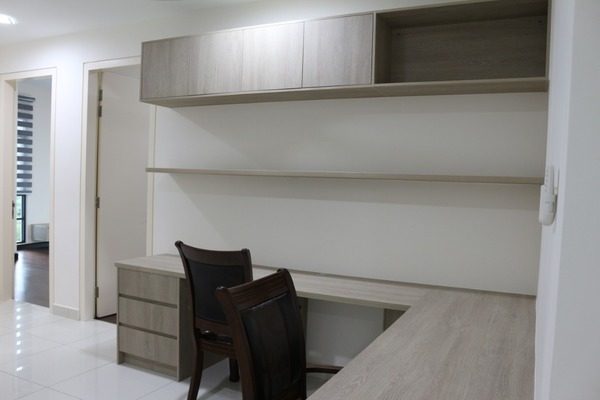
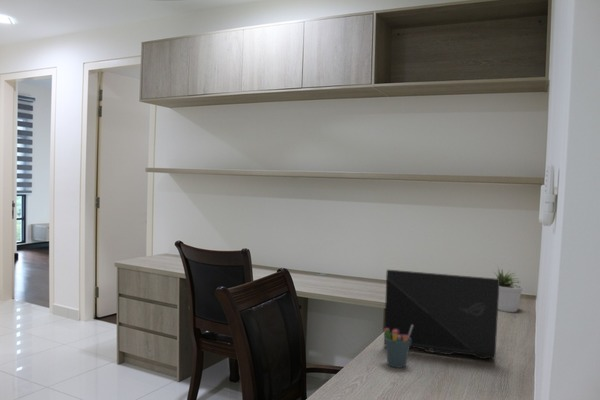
+ laptop [383,269,499,360]
+ pen holder [383,325,413,369]
+ potted plant [493,267,524,313]
